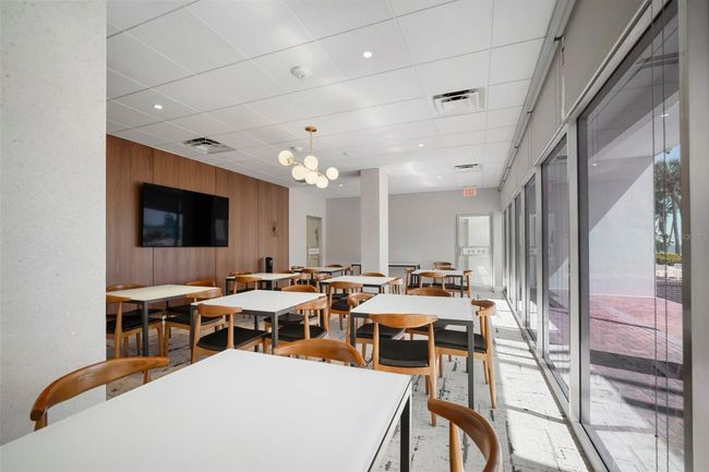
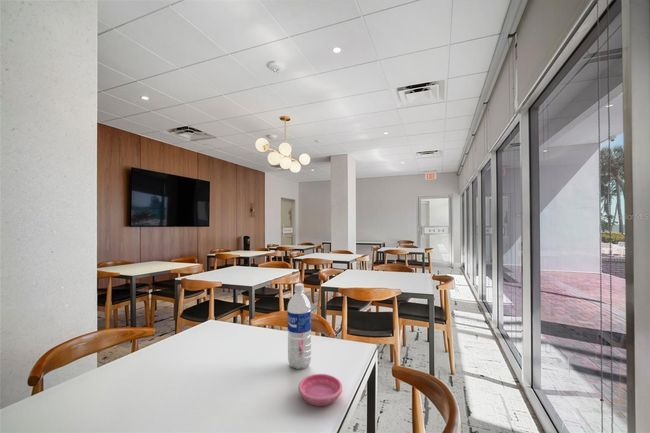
+ saucer [298,373,343,407]
+ water bottle [286,283,312,370]
